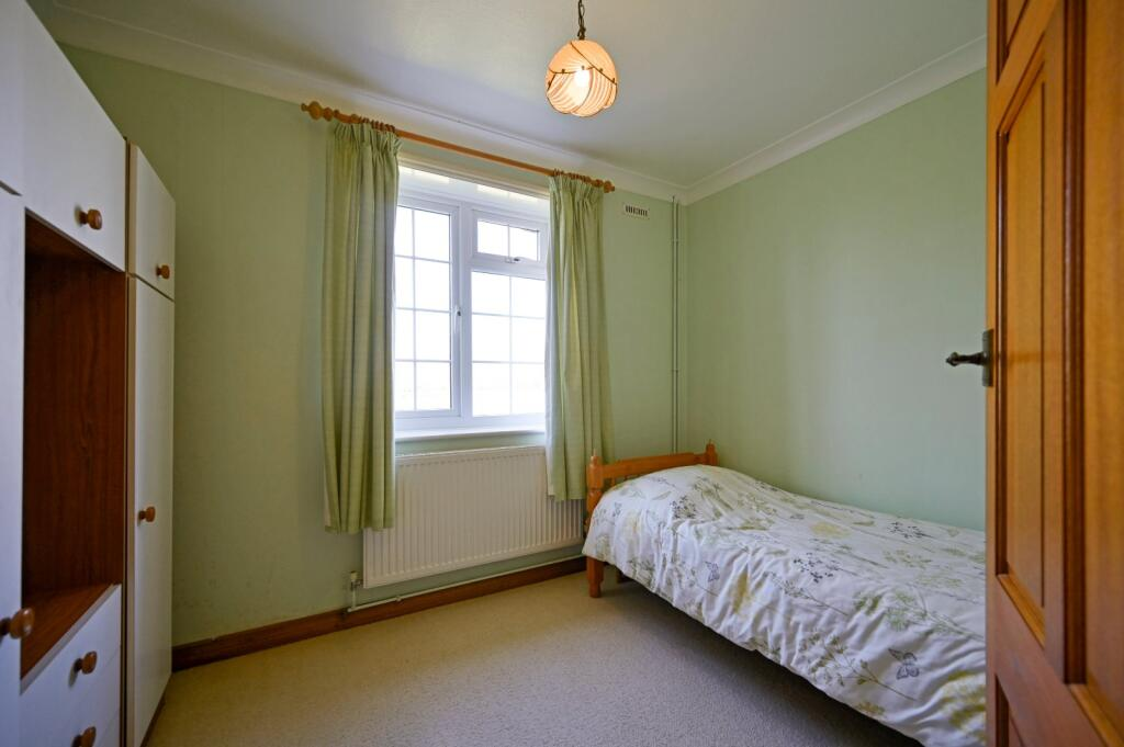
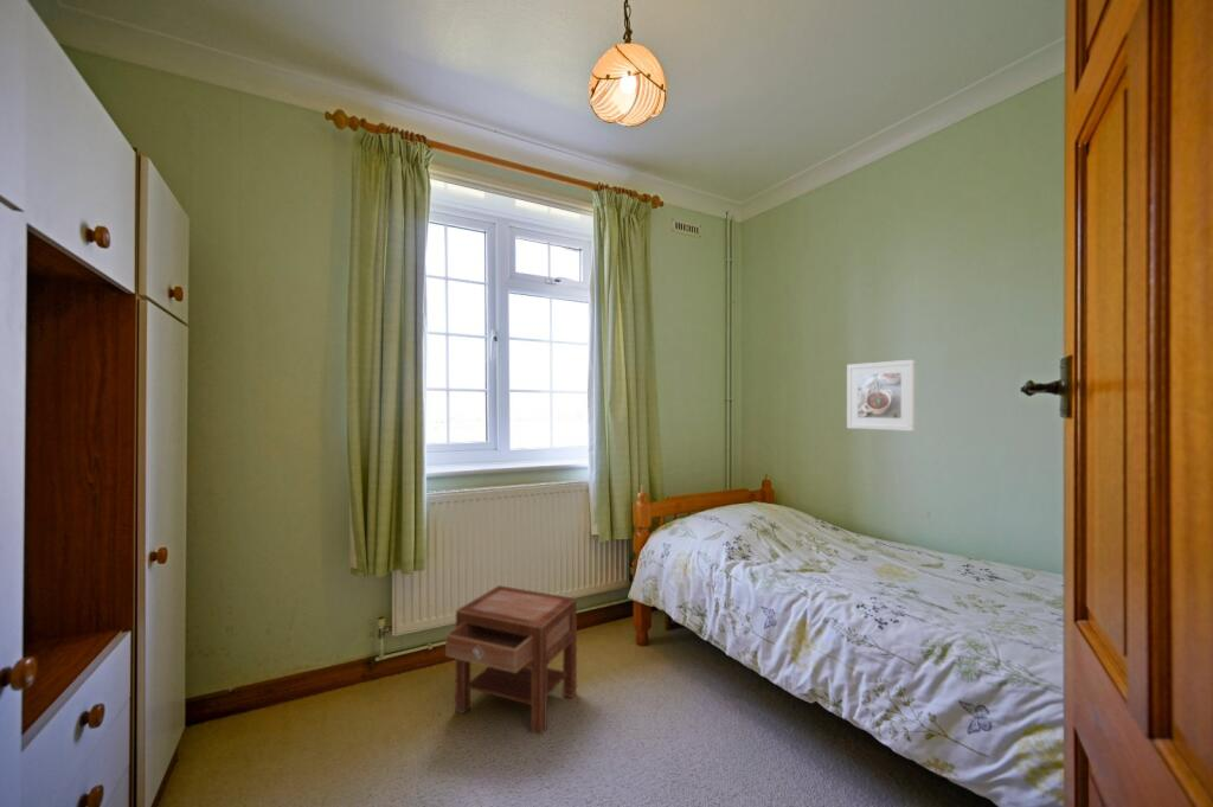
+ nightstand [444,584,578,737]
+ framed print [846,359,917,433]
